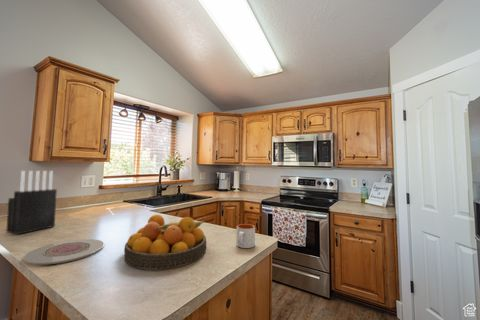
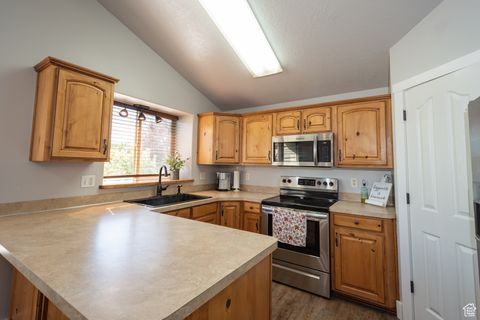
- plate [22,238,105,266]
- fruit bowl [123,214,207,271]
- mug [235,223,256,249]
- knife block [5,170,58,236]
